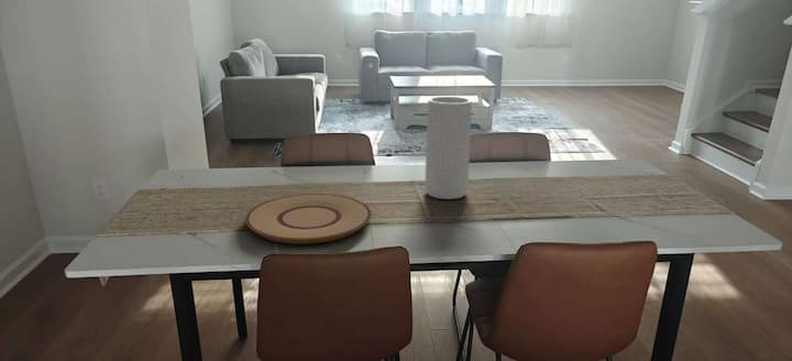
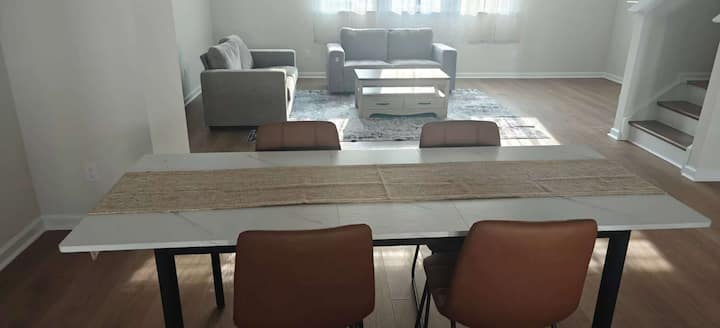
- plate [244,193,373,244]
- vase [425,96,473,200]
